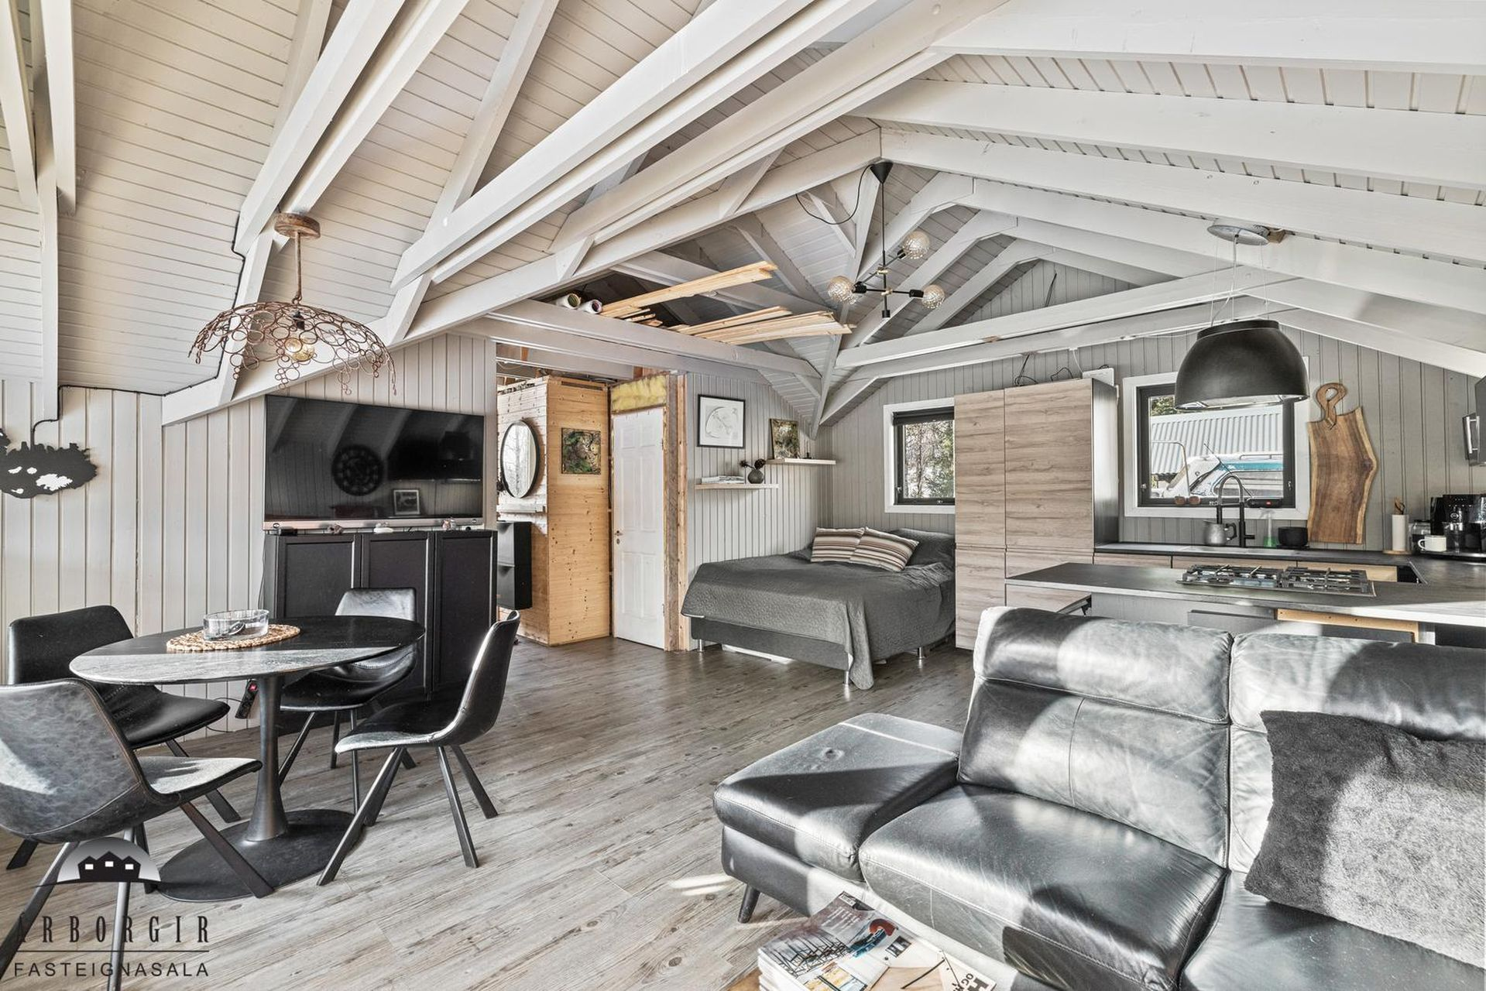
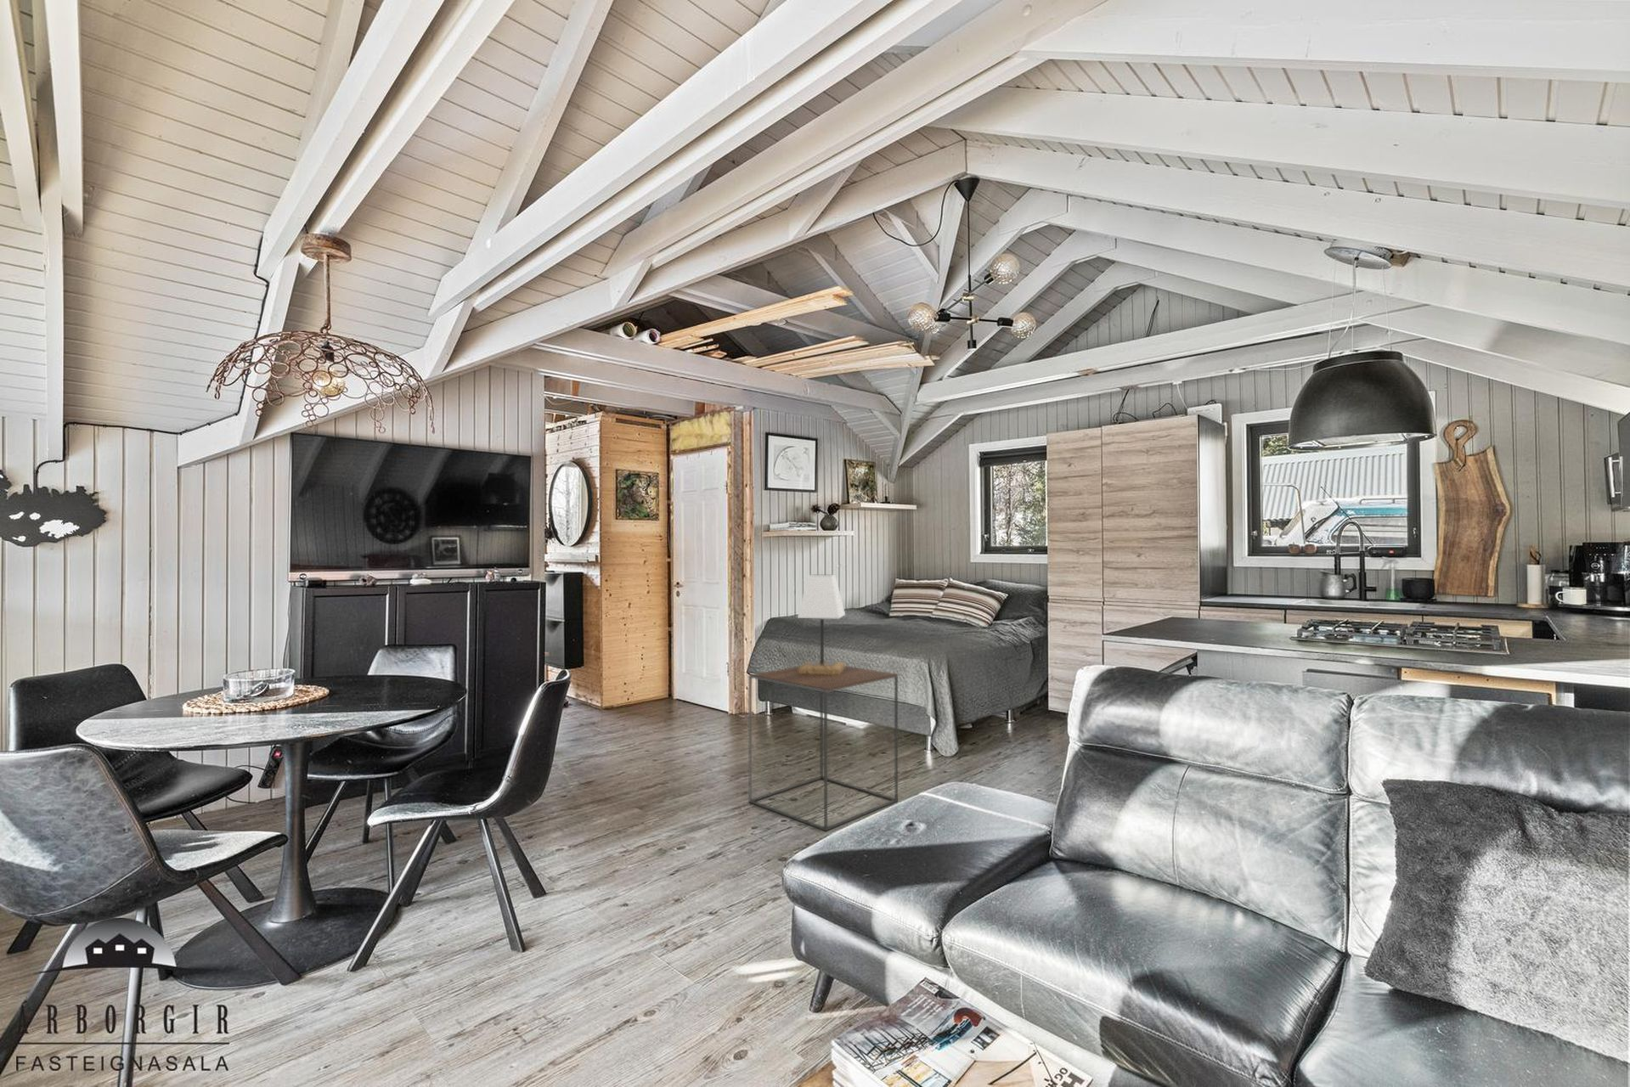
+ lamp [797,573,847,675]
+ side table [747,665,899,832]
